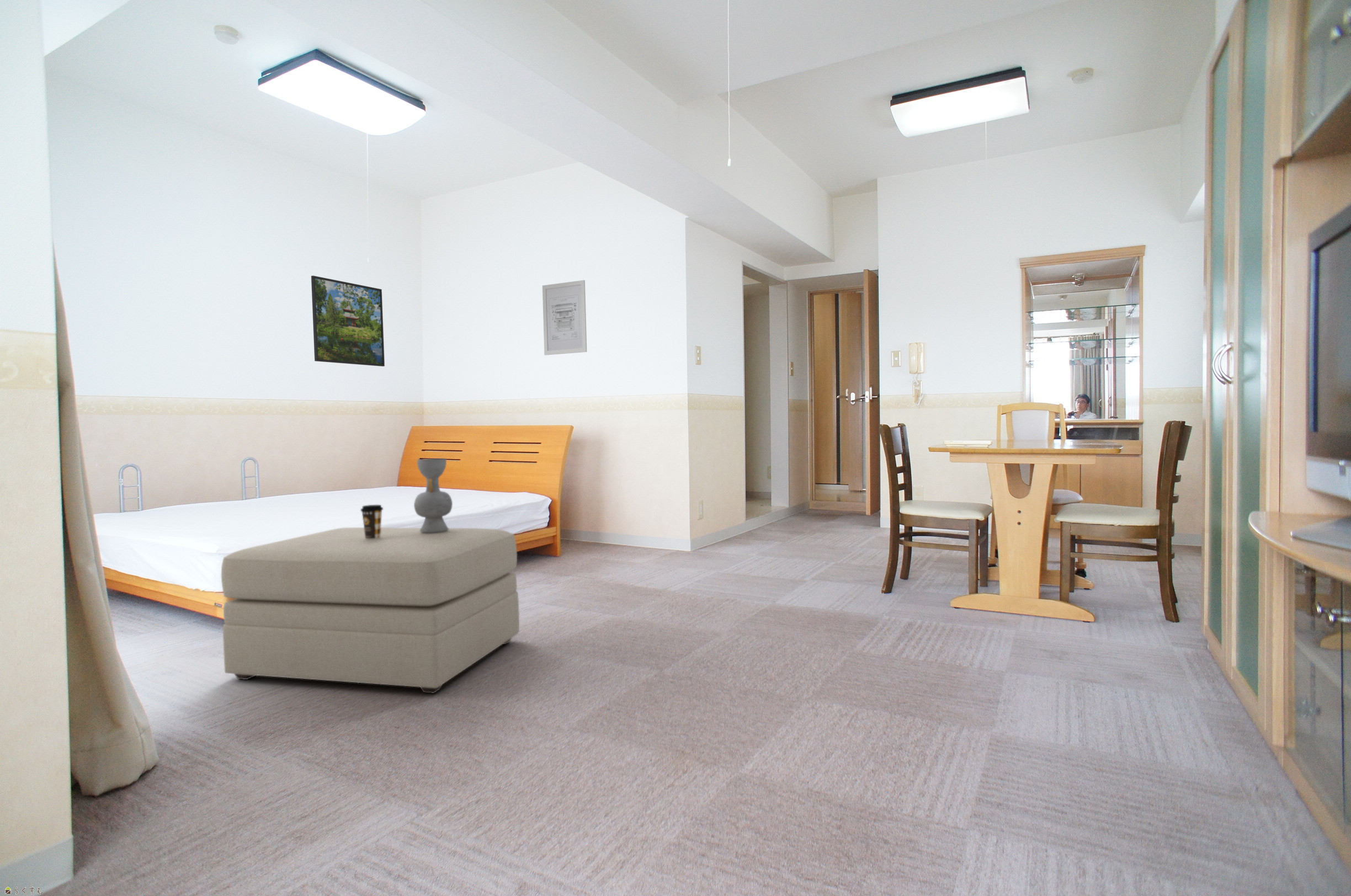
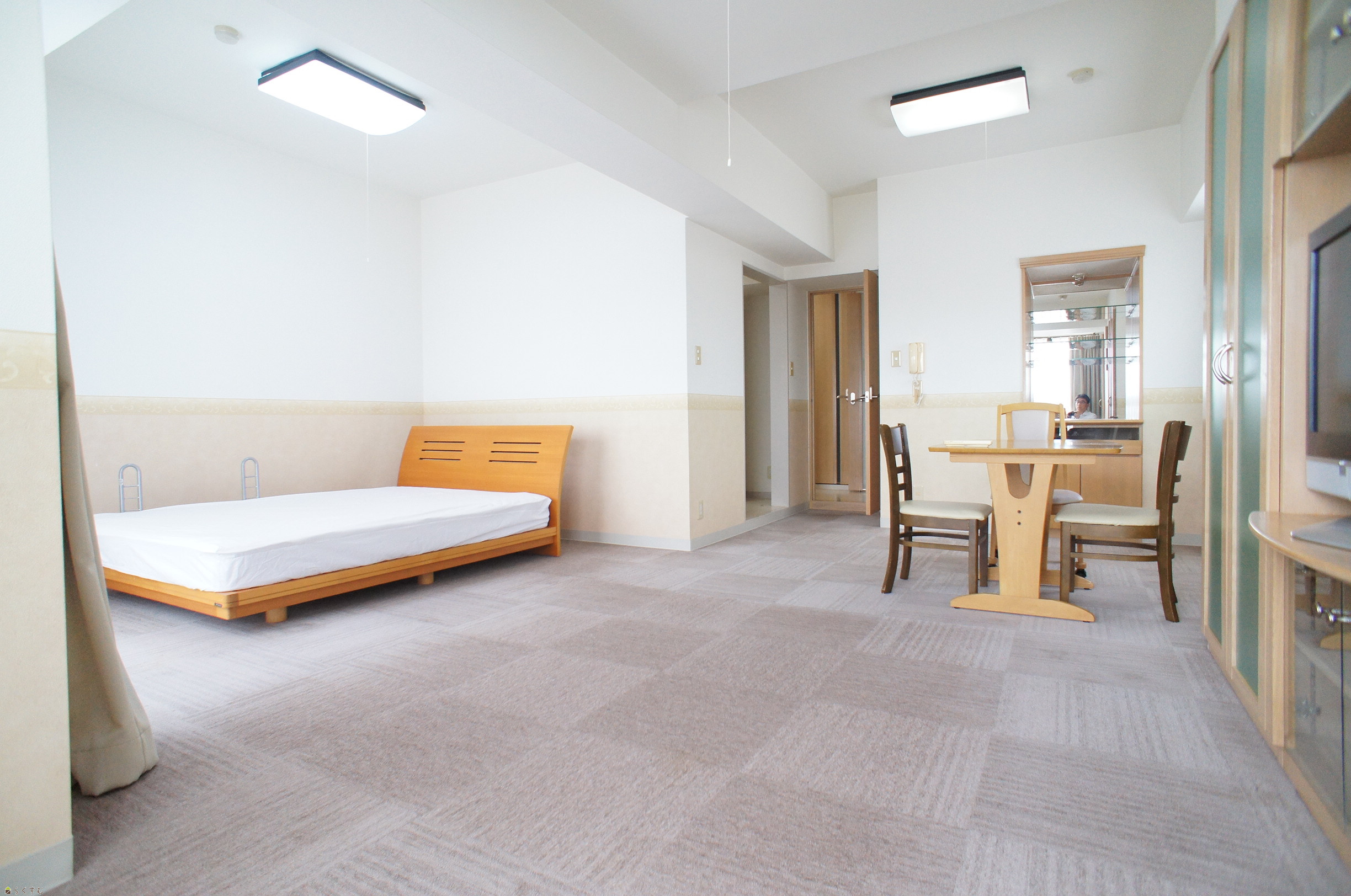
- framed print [311,275,385,367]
- coffee cup [360,504,384,539]
- decorative vase [413,458,453,534]
- ottoman [221,527,520,694]
- wall art [542,280,587,356]
